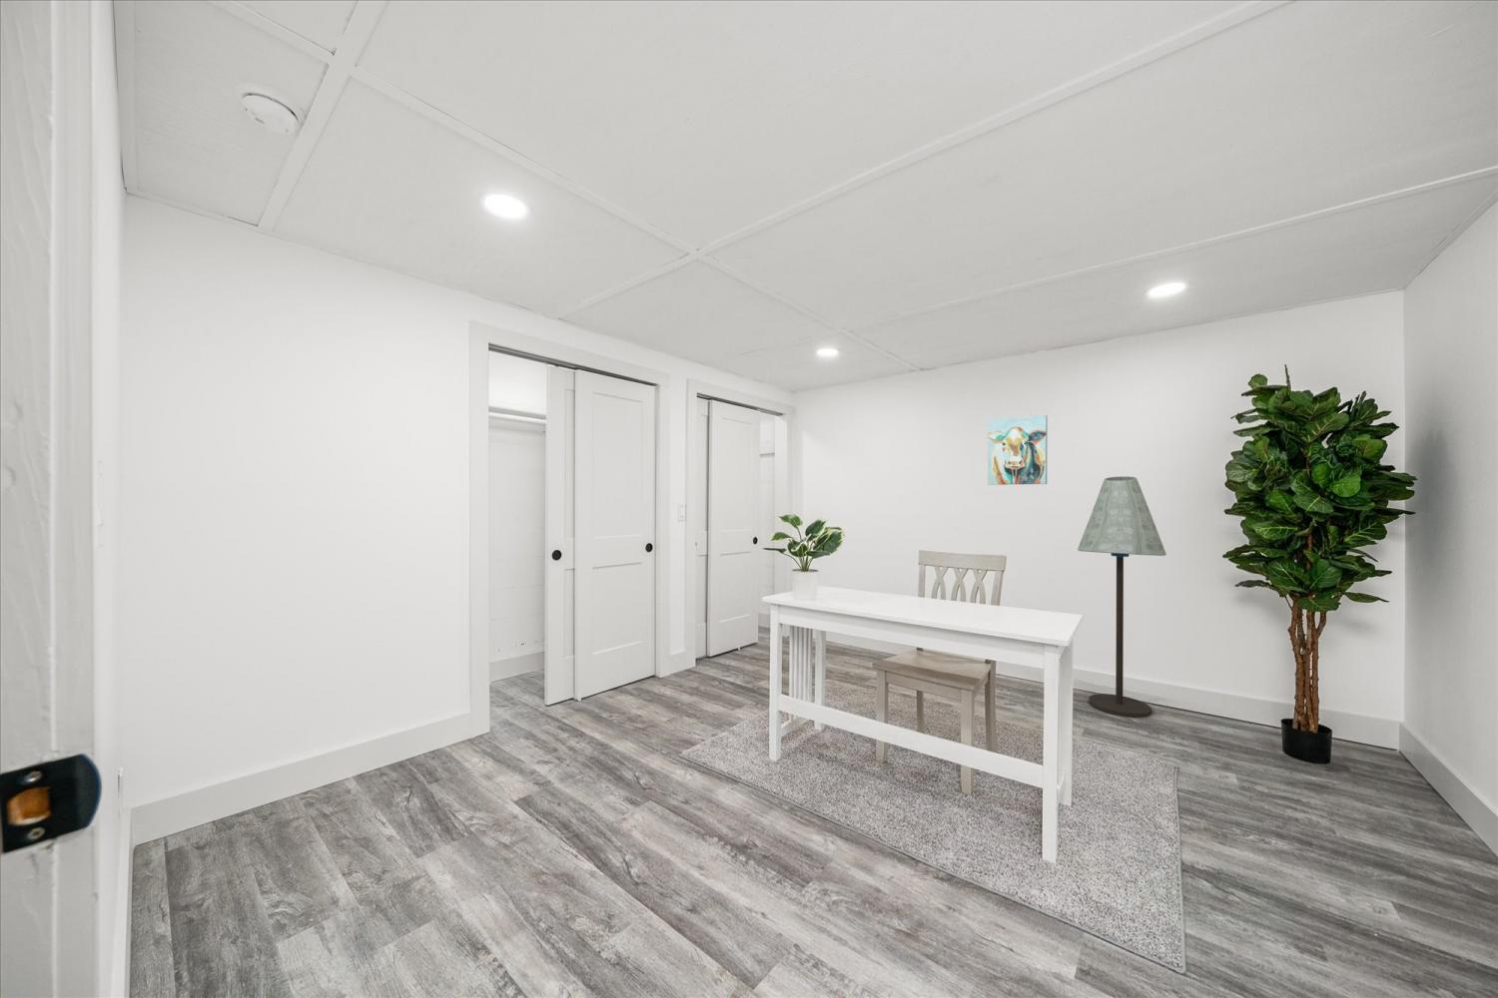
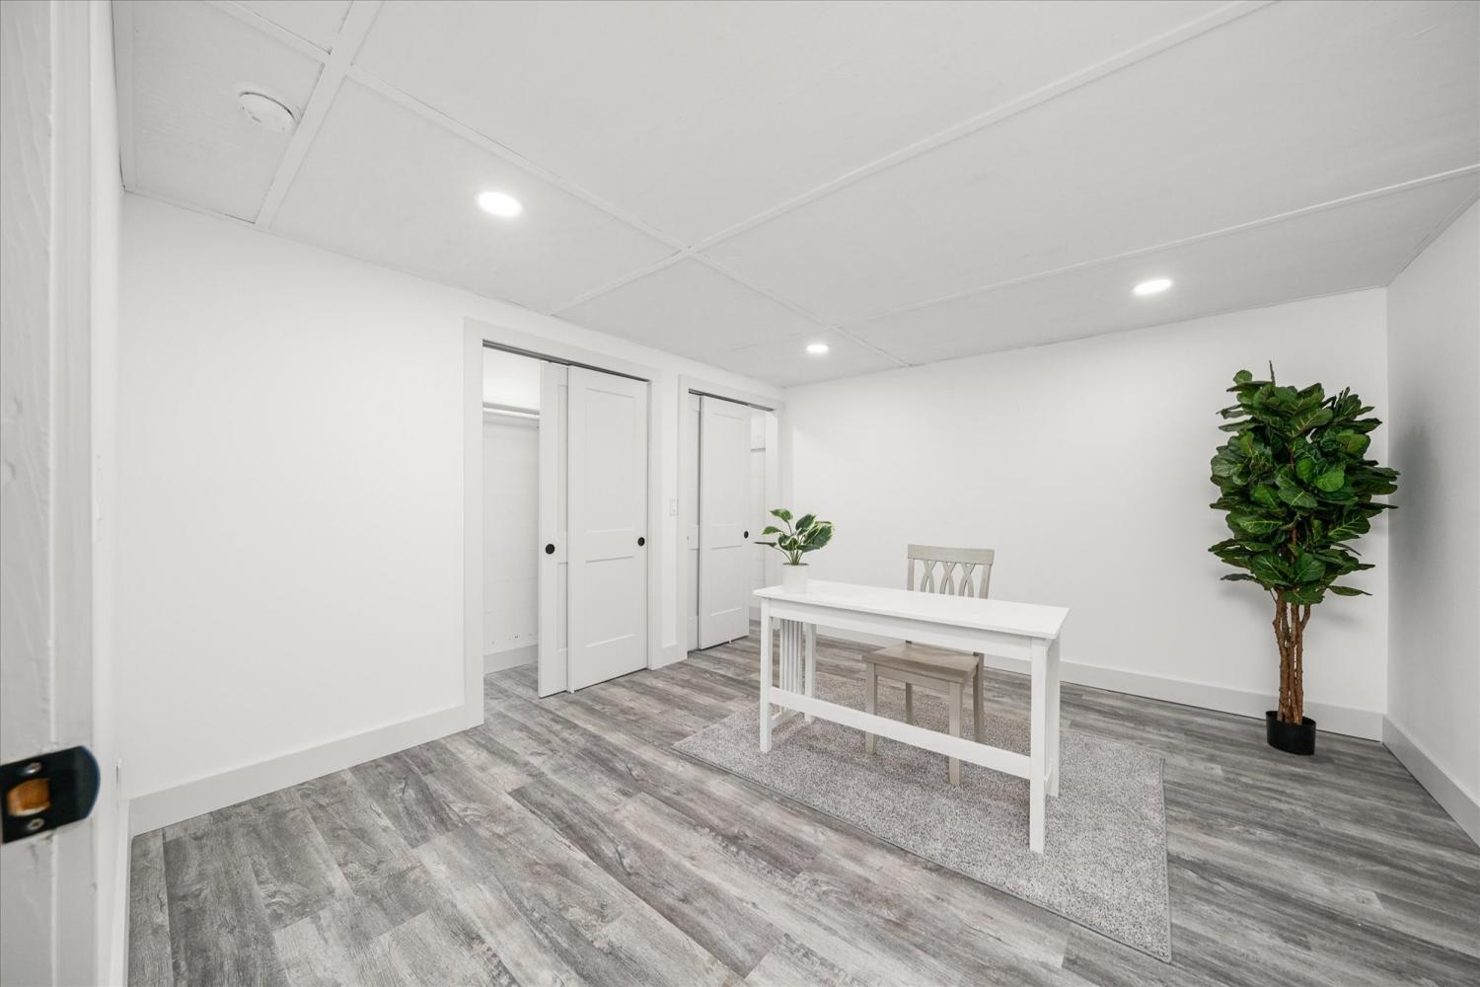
- wall art [986,414,1049,486]
- floor lamp [1077,474,1167,718]
